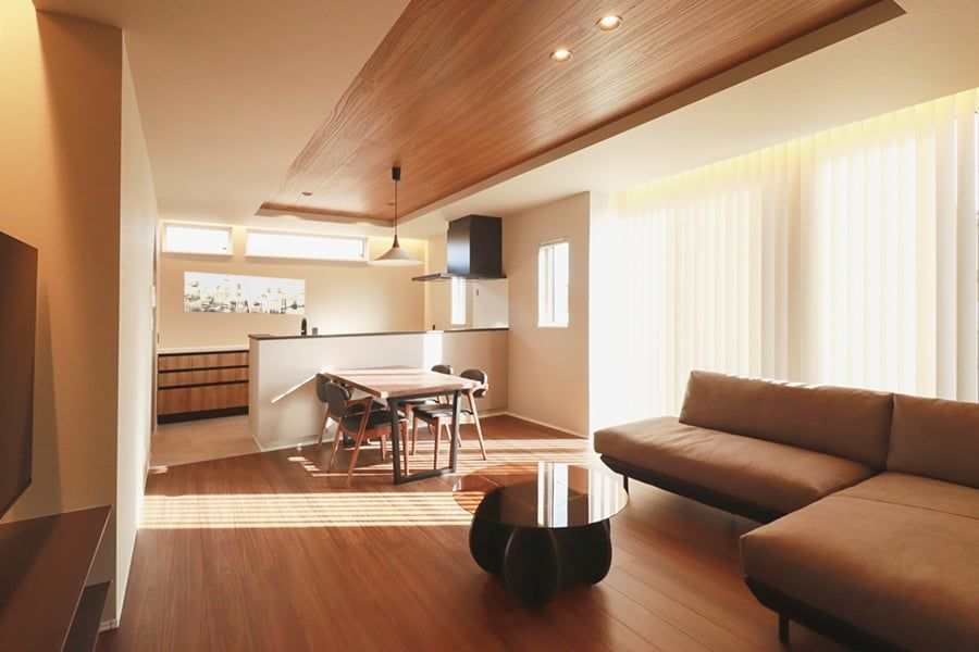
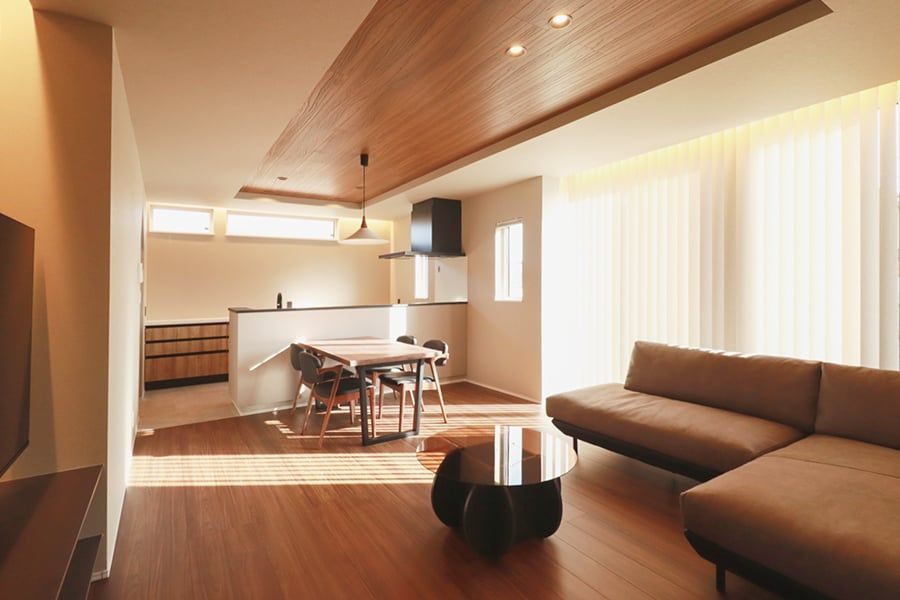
- wall art [183,271,306,315]
